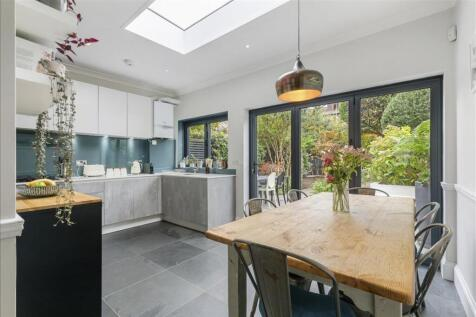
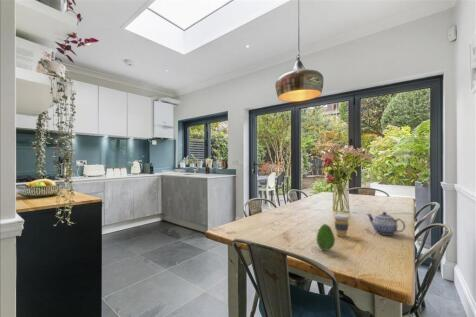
+ teapot [366,211,406,236]
+ fruit [315,223,336,251]
+ coffee cup [333,213,351,238]
